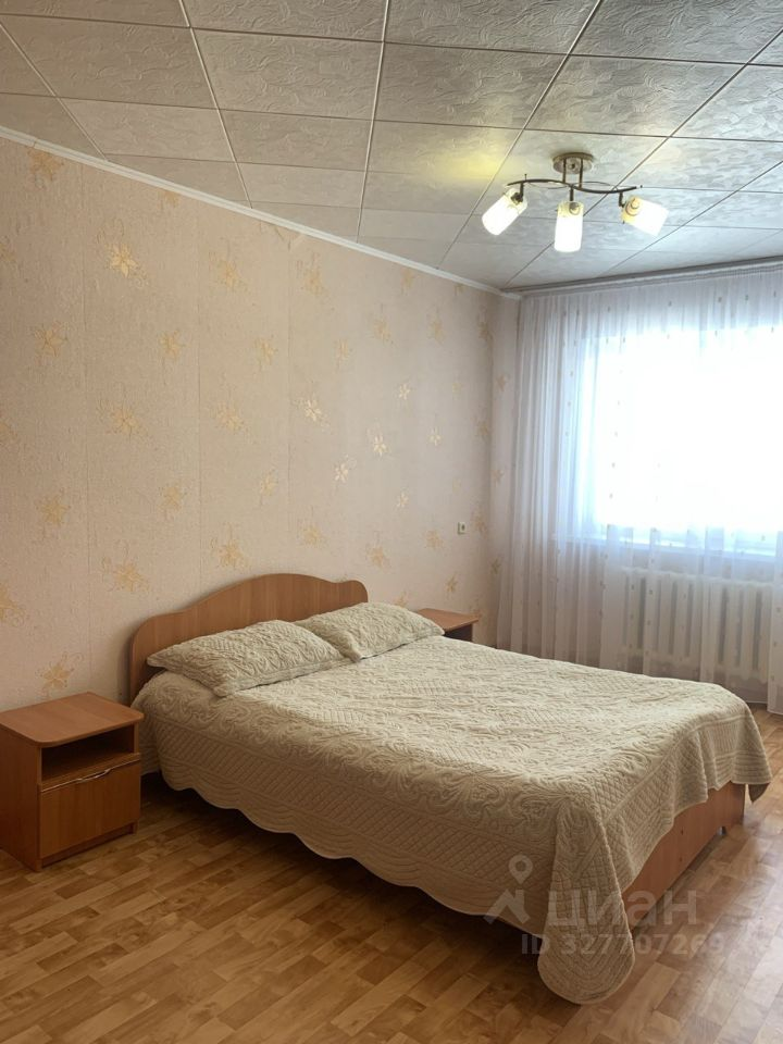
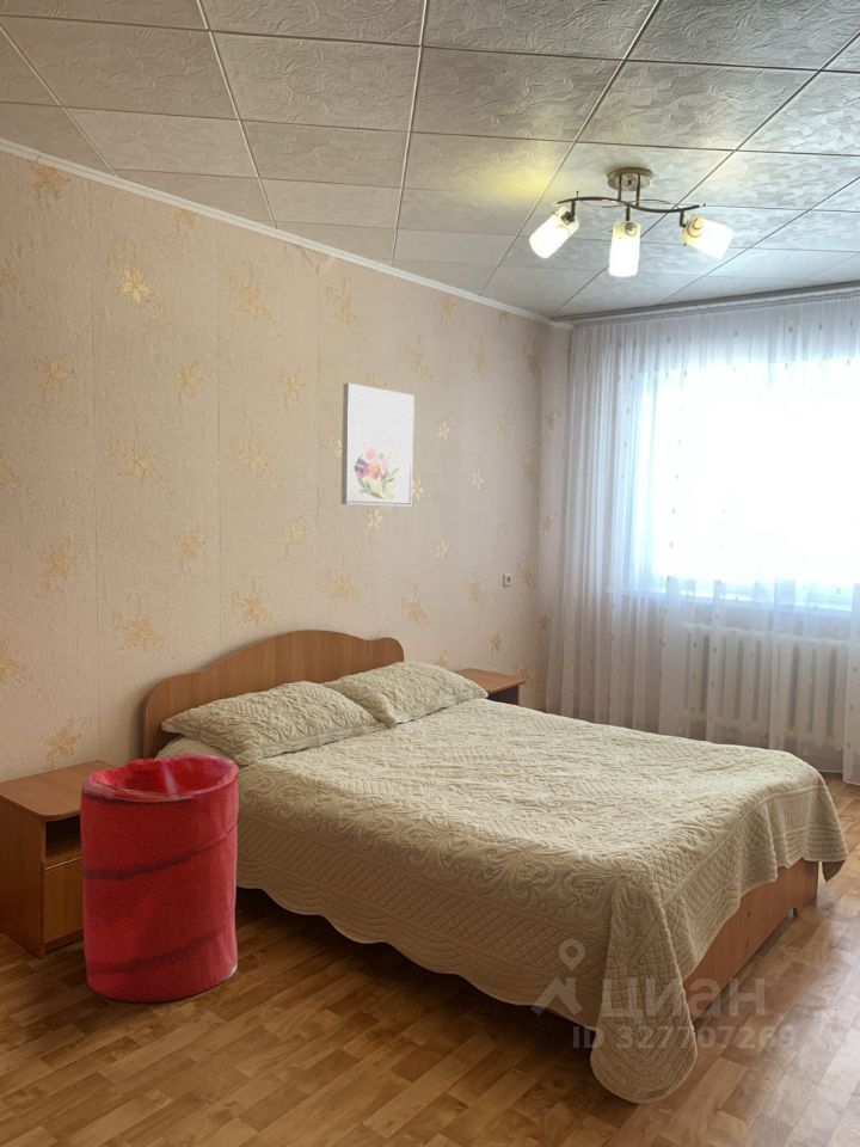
+ laundry hamper [79,753,240,1004]
+ wall art [340,382,416,508]
